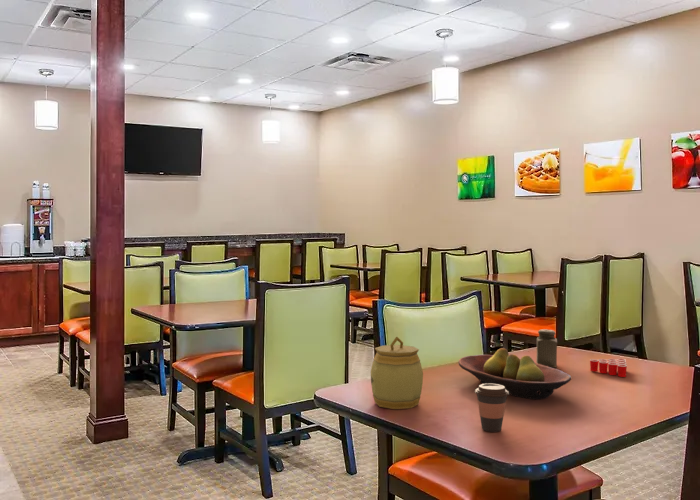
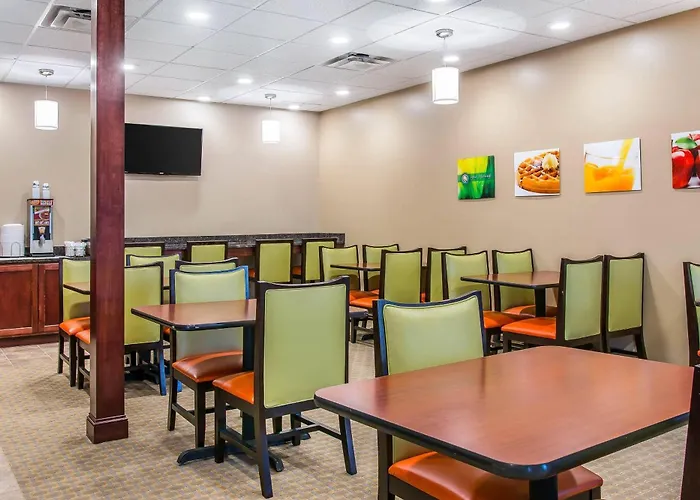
- cup [589,358,628,378]
- jar [370,336,424,410]
- fruit bowl [457,347,572,400]
- salt shaker [535,328,558,369]
- coffee cup [474,384,510,433]
